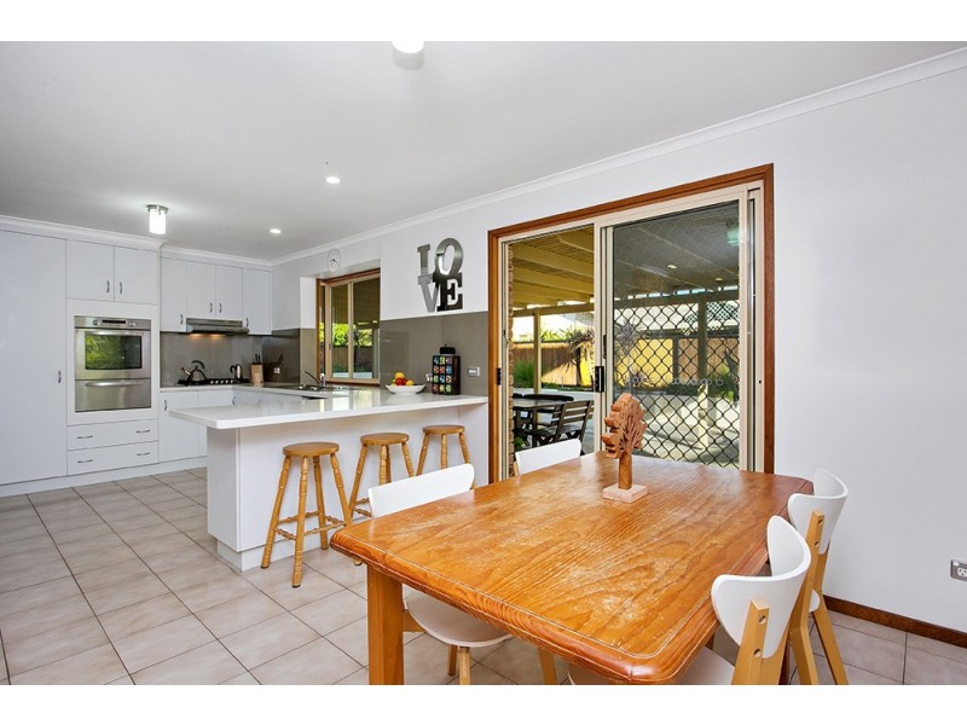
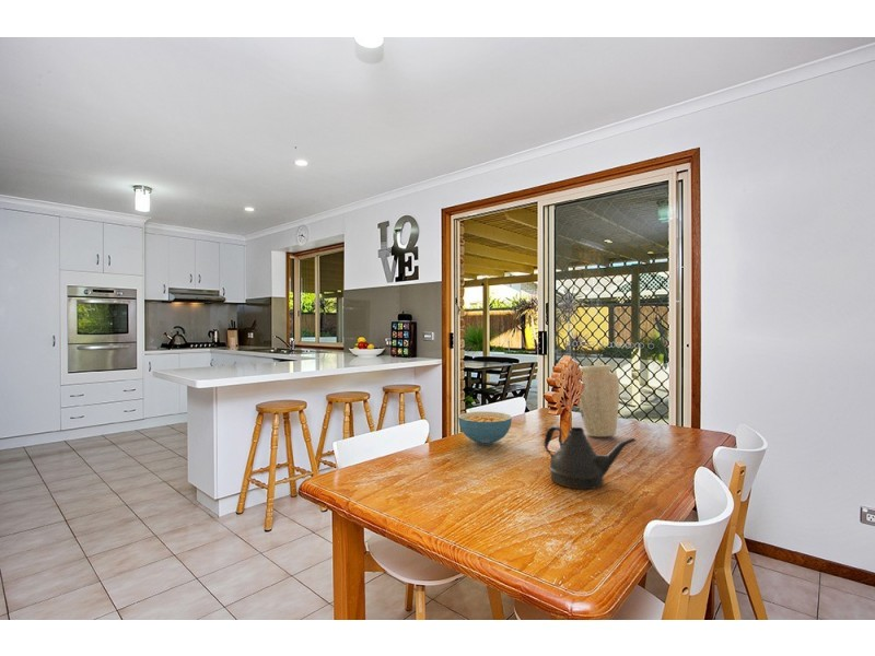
+ vase [578,364,620,437]
+ teapot [544,424,637,490]
+ cereal bowl [457,411,513,446]
